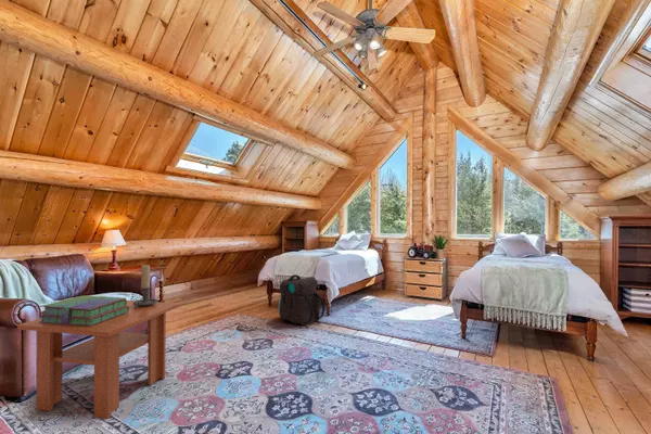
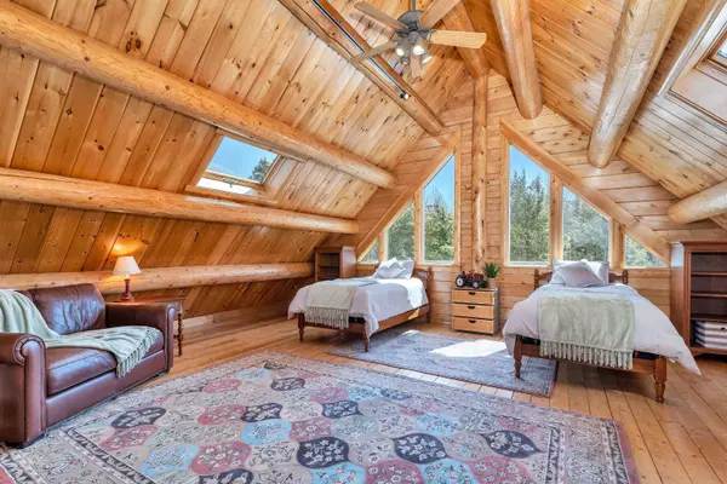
- stack of books [39,295,129,326]
- backpack [278,273,326,327]
- coffee table [16,299,180,420]
- candle holder [133,264,158,308]
